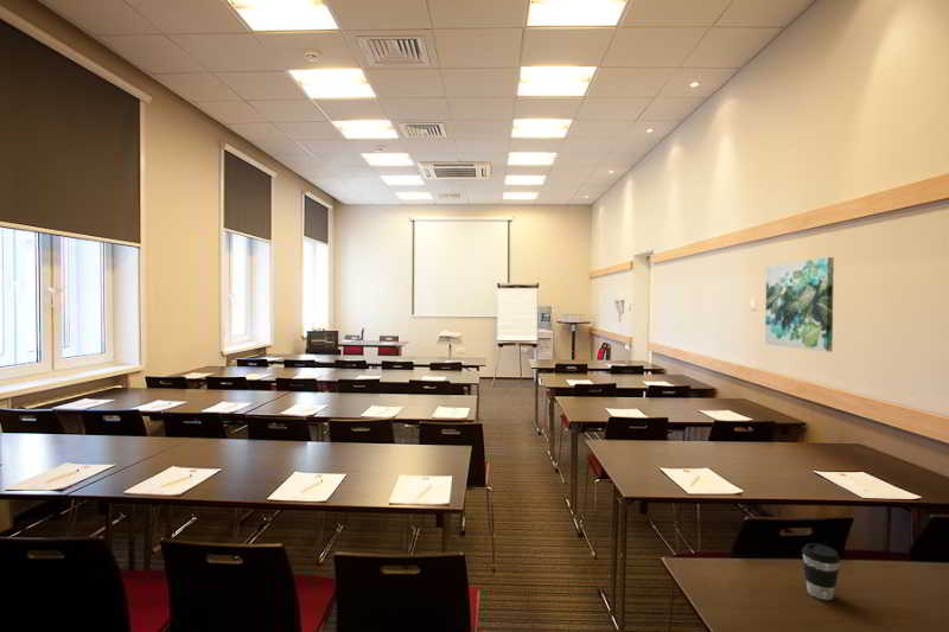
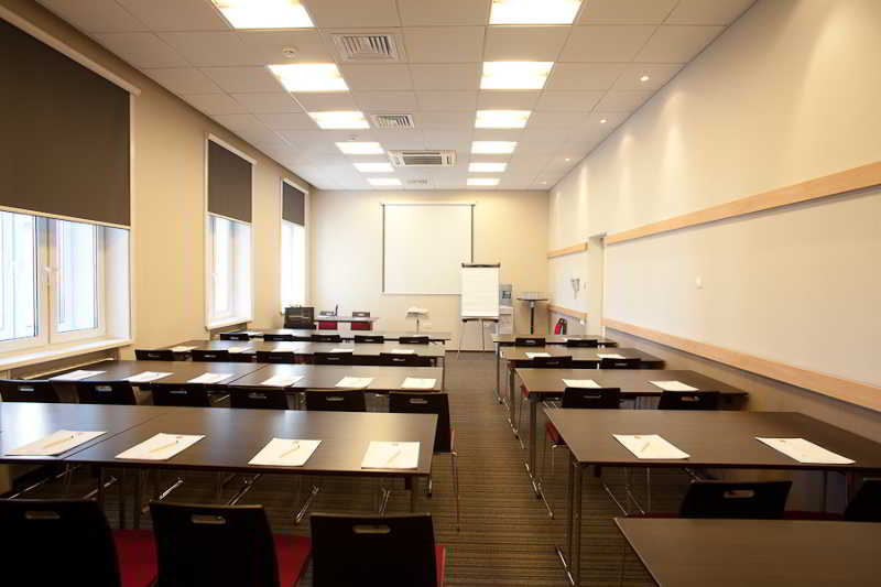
- coffee cup [801,542,842,601]
- wall art [764,256,835,353]
